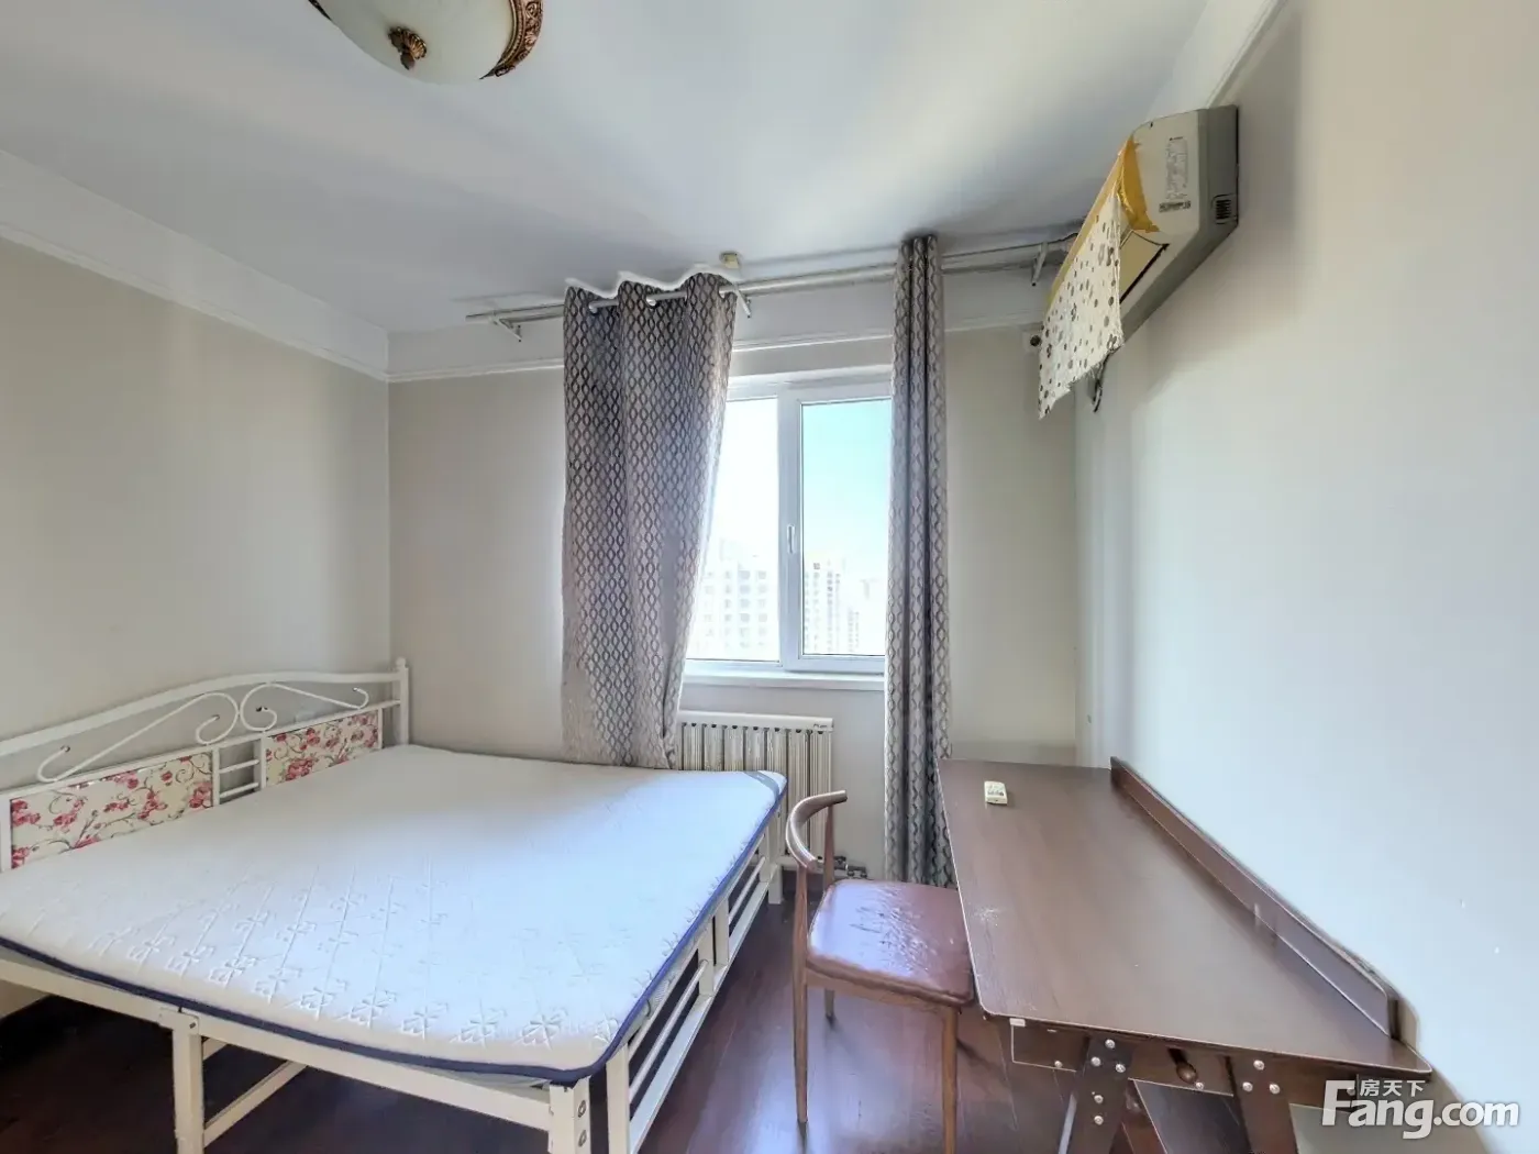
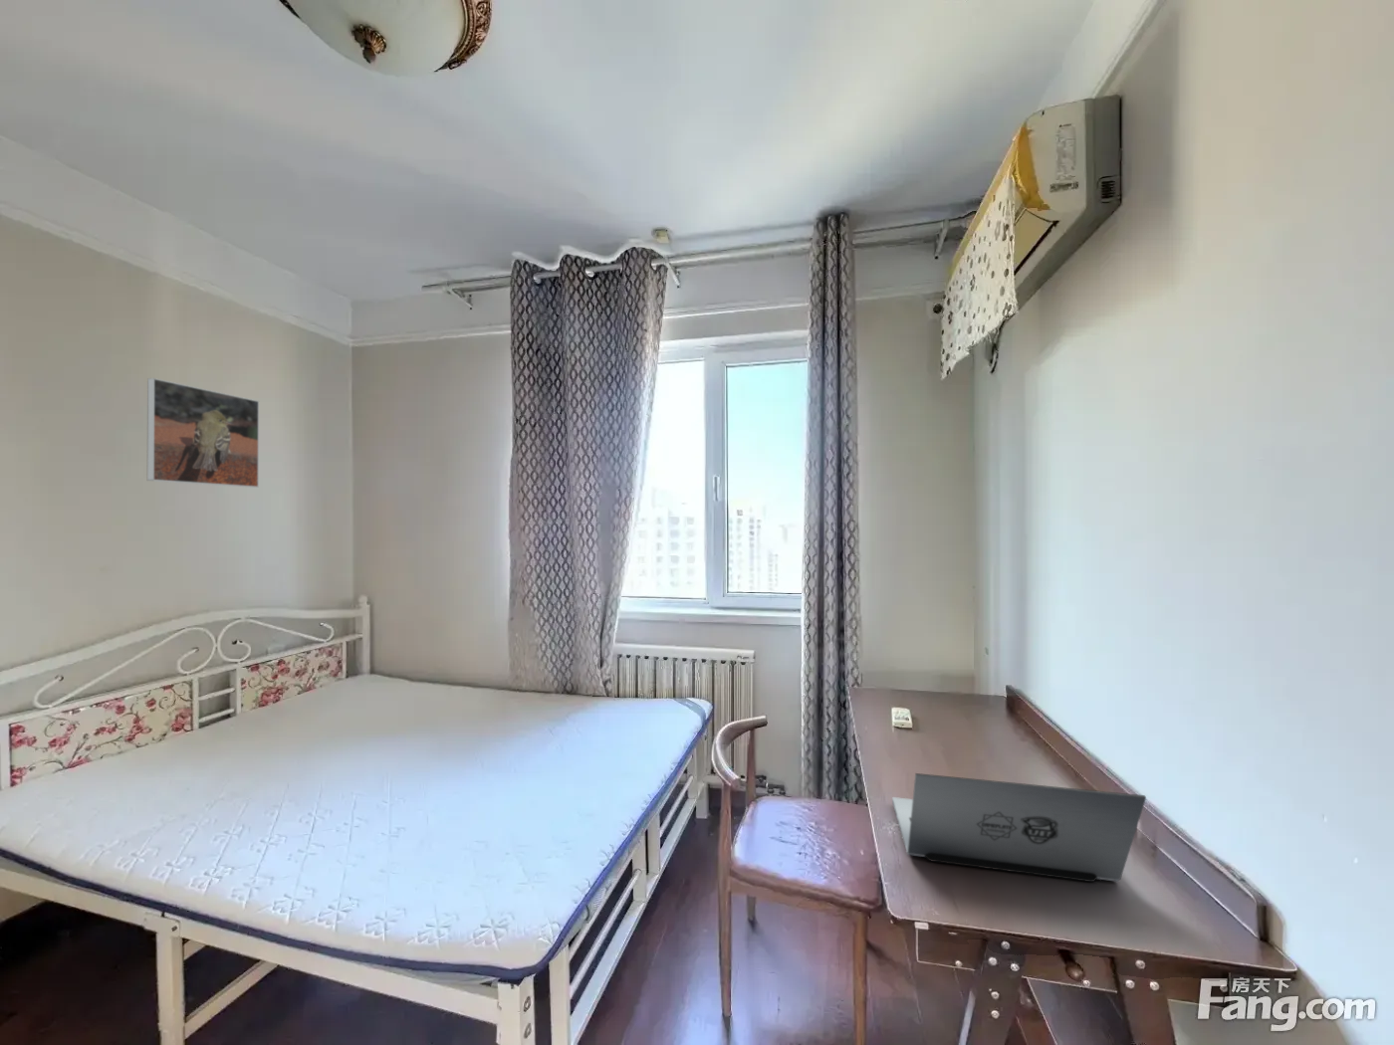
+ laptop [891,773,1147,883]
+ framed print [146,378,260,488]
